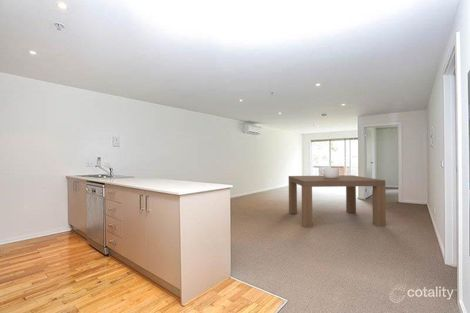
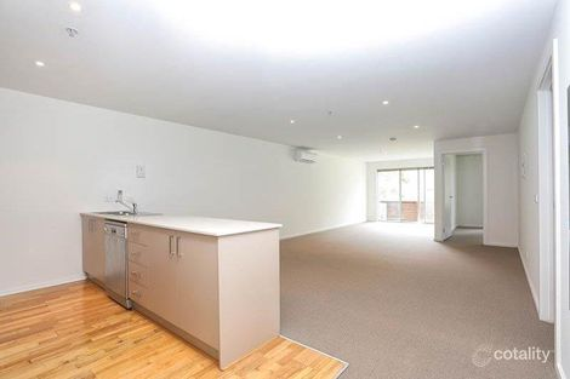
- dining table [288,167,387,228]
